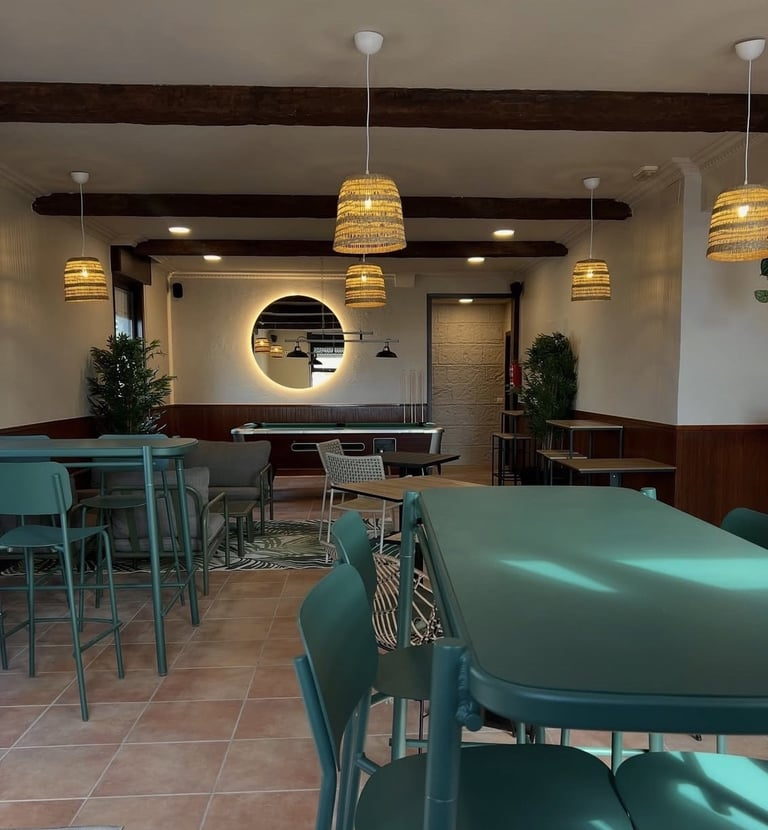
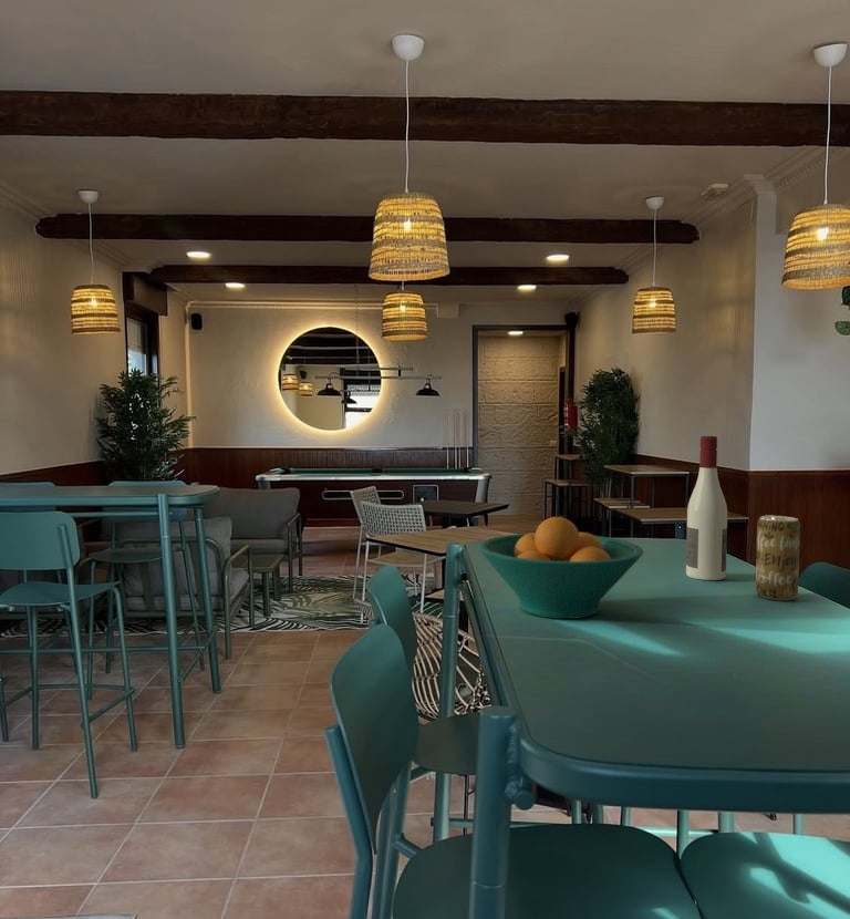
+ alcohol [685,435,728,581]
+ fruit bowl [477,516,644,620]
+ beverage can [755,514,801,601]
